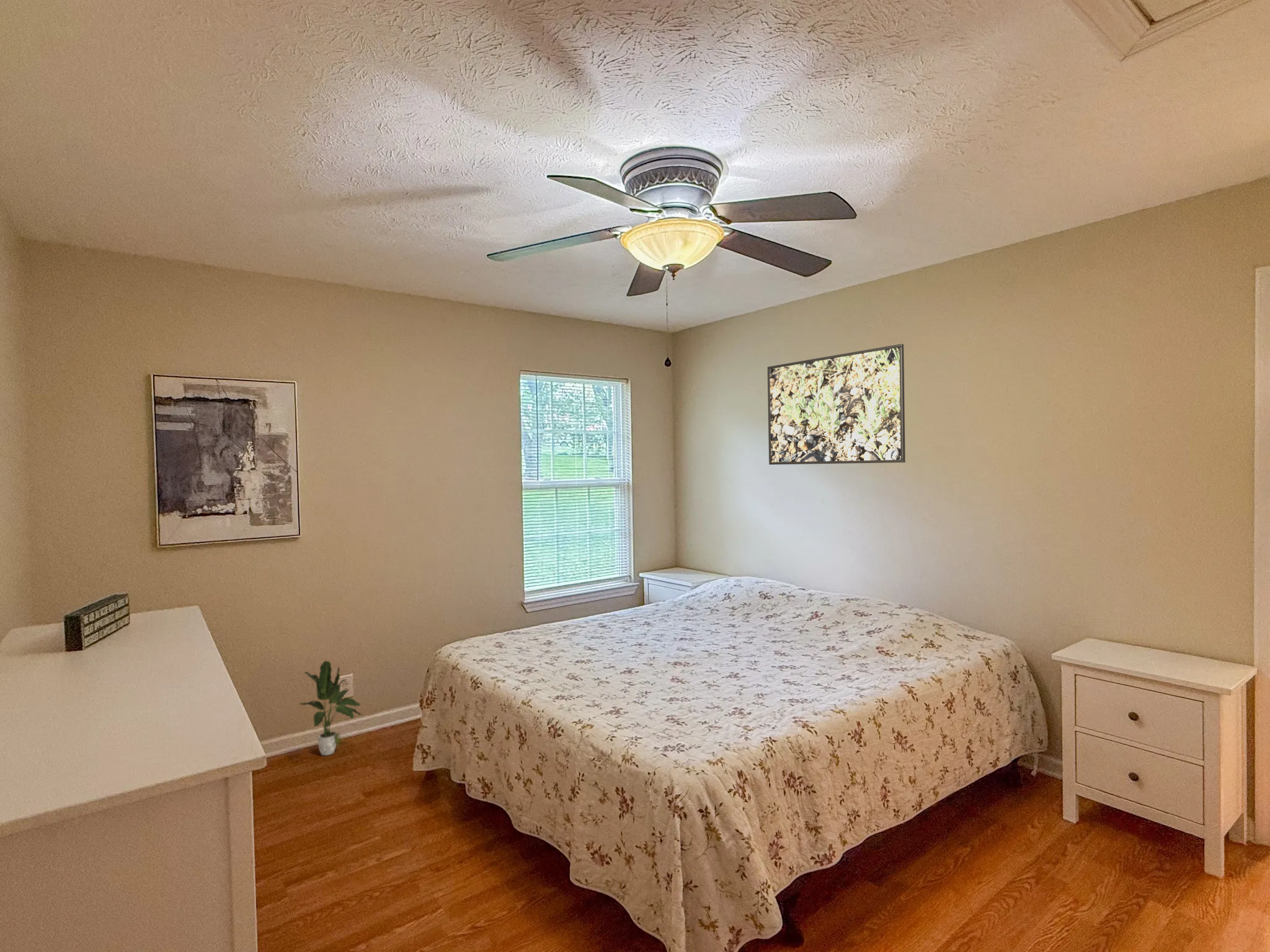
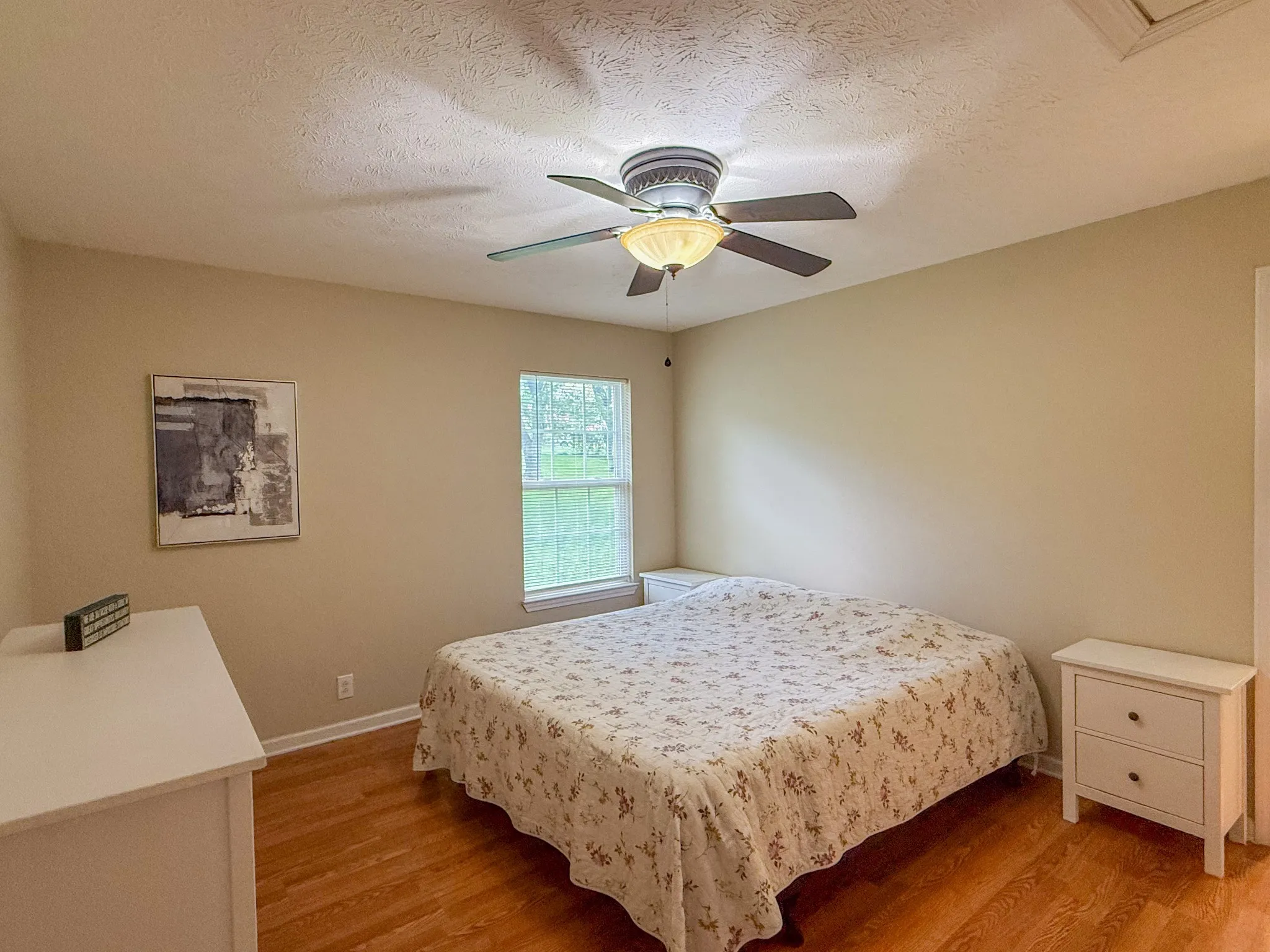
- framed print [767,343,906,465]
- potted plant [298,660,365,756]
